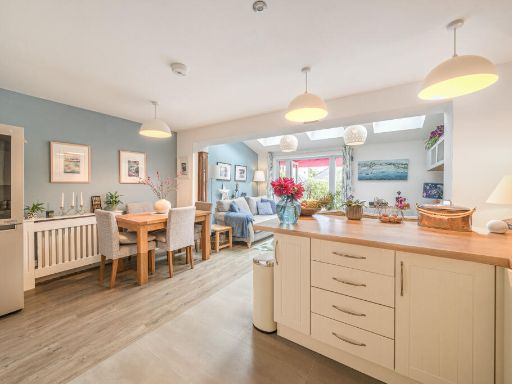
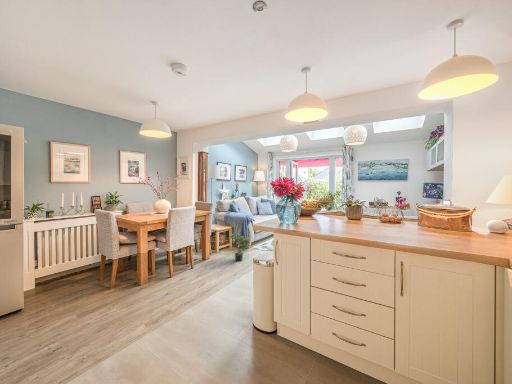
+ potted plant [228,232,252,262]
